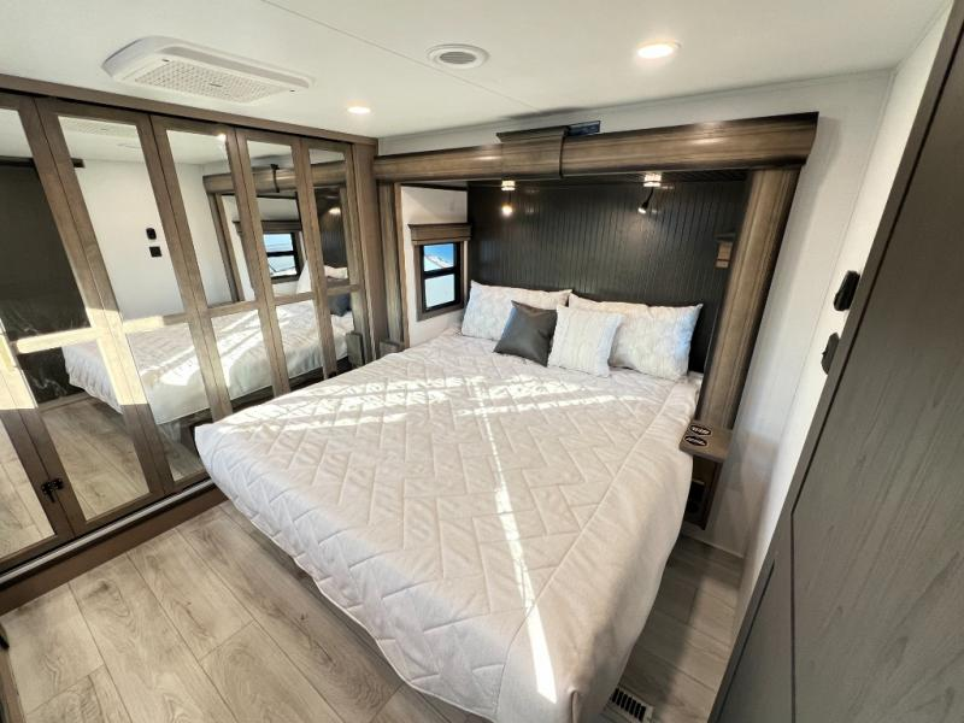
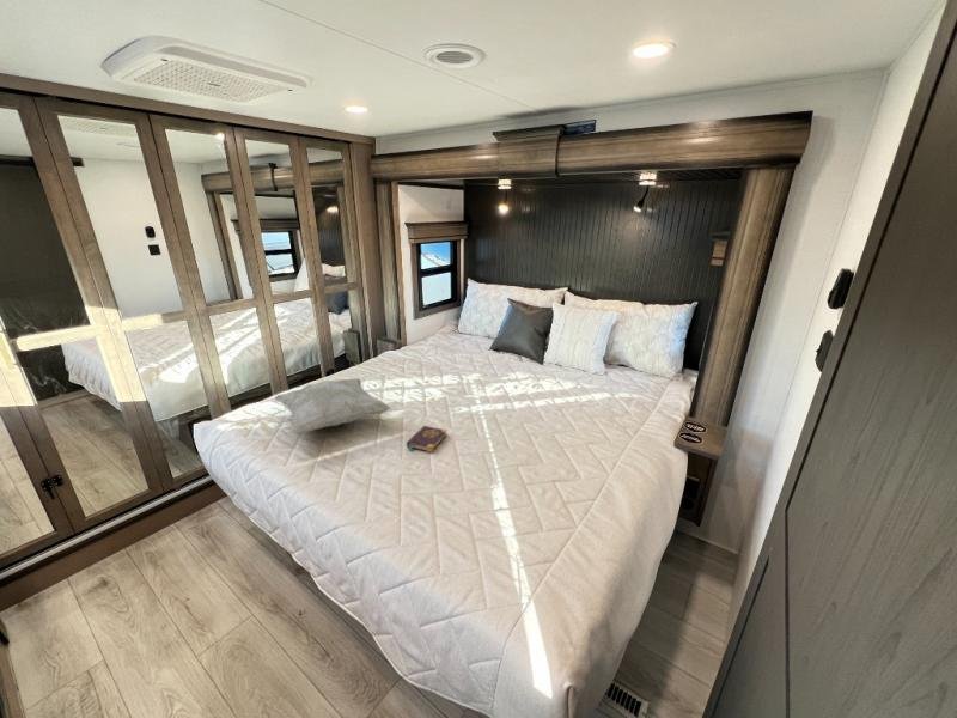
+ book [406,425,449,454]
+ decorative pillow [274,377,391,436]
